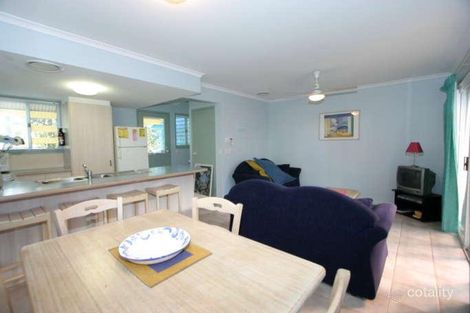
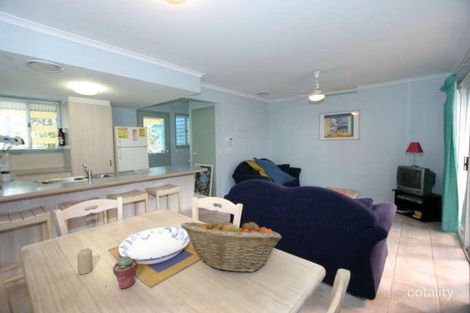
+ fruit basket [180,217,283,273]
+ potted succulent [112,255,139,290]
+ candle [76,247,94,275]
